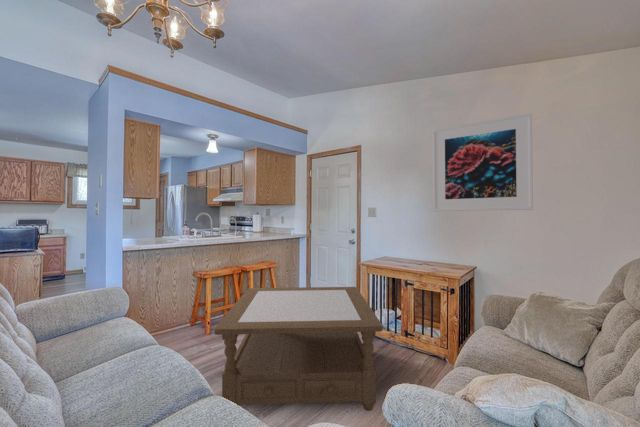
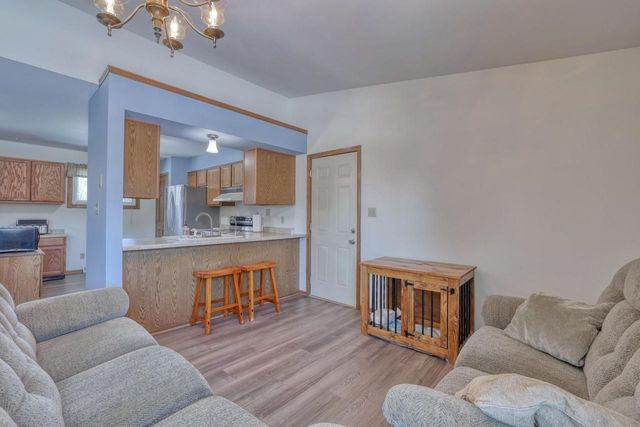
- coffee table [214,286,384,412]
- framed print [432,112,534,212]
